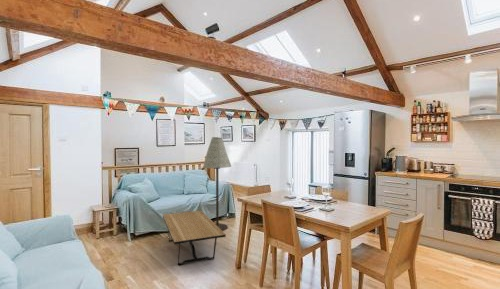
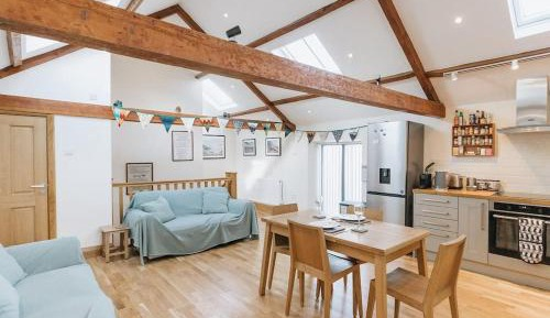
- floor lamp [202,136,233,231]
- coffee table [162,210,227,267]
